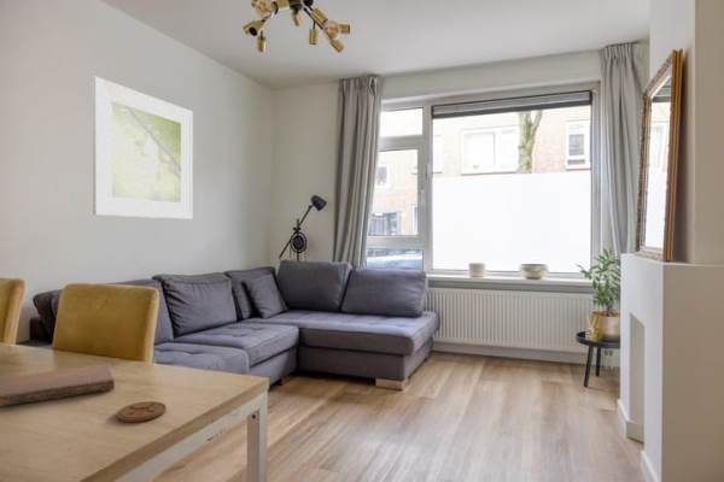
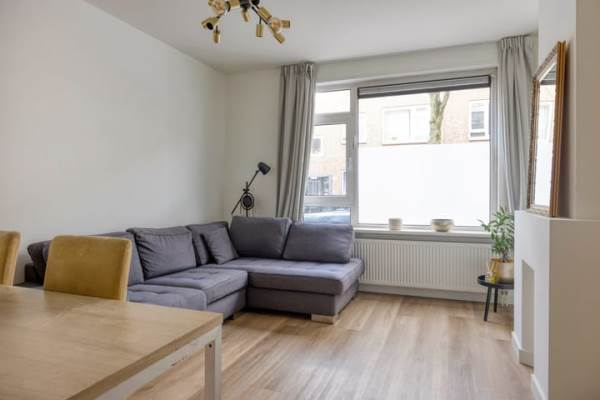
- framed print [92,75,194,221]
- coaster [115,400,168,423]
- notebook [0,363,116,408]
